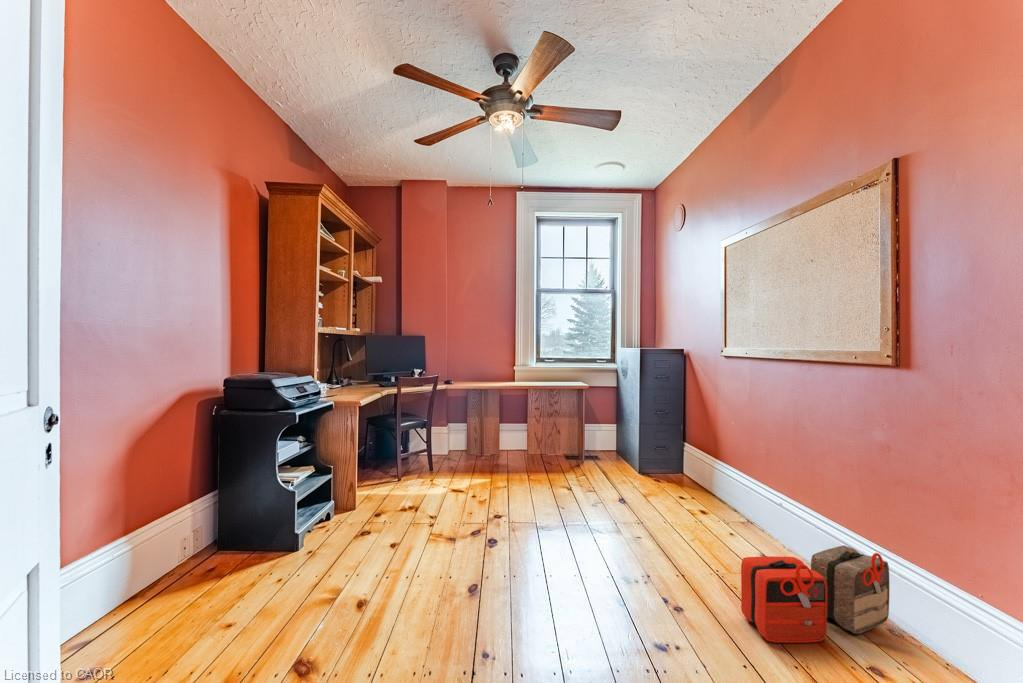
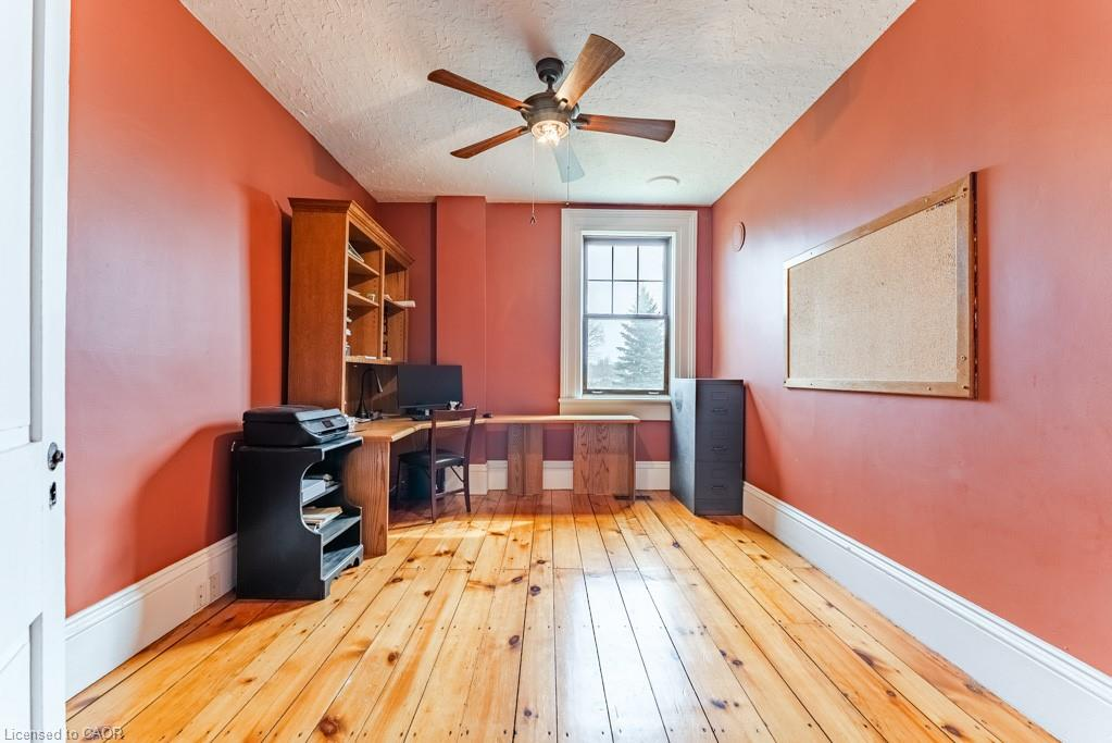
- first aid kit [740,545,890,644]
